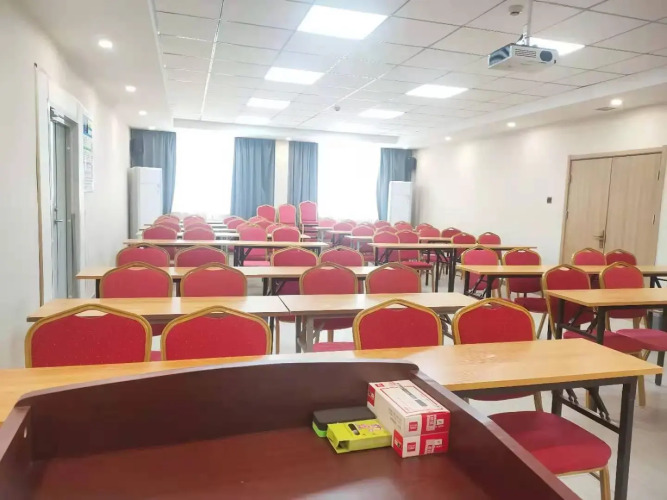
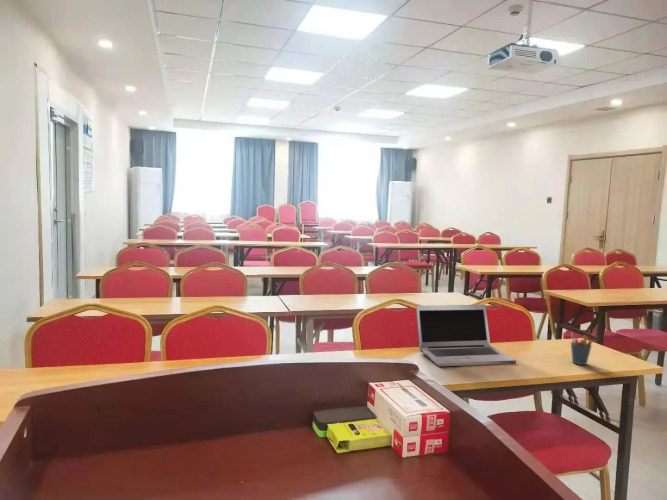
+ laptop [415,304,517,367]
+ pen holder [570,331,593,366]
